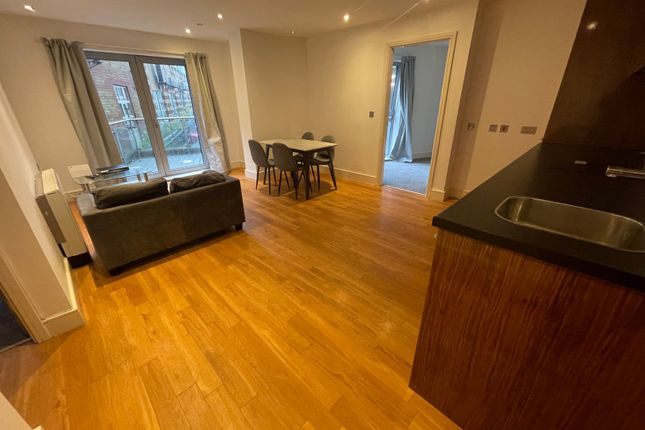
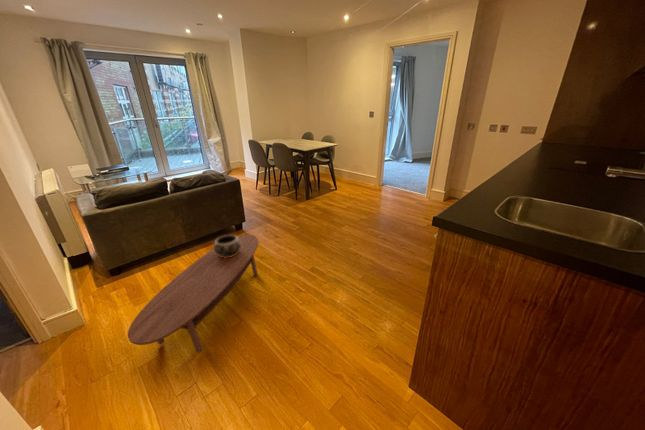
+ coffee table [127,234,259,353]
+ decorative bowl [213,234,241,258]
